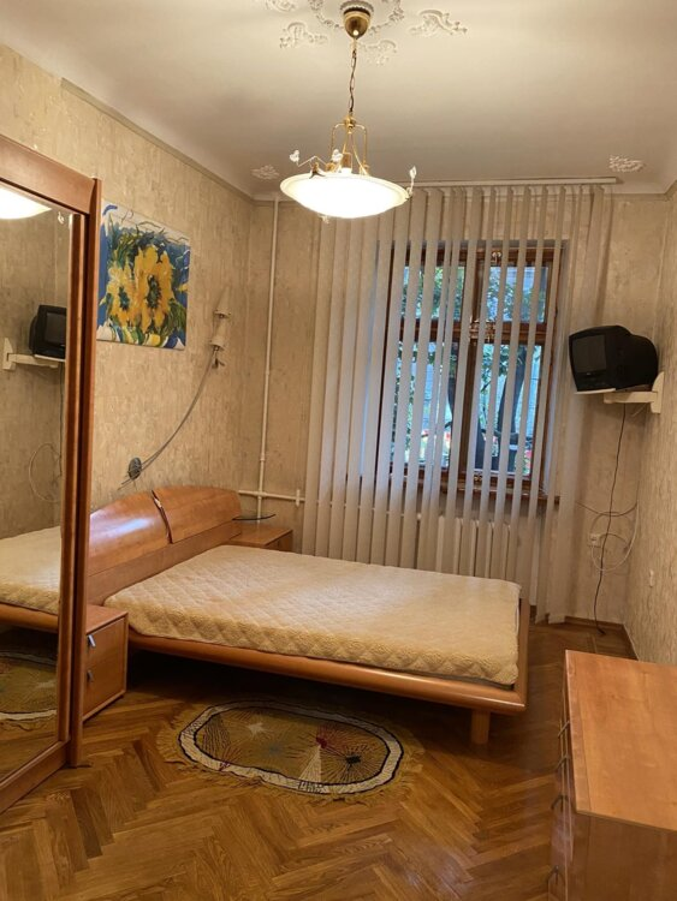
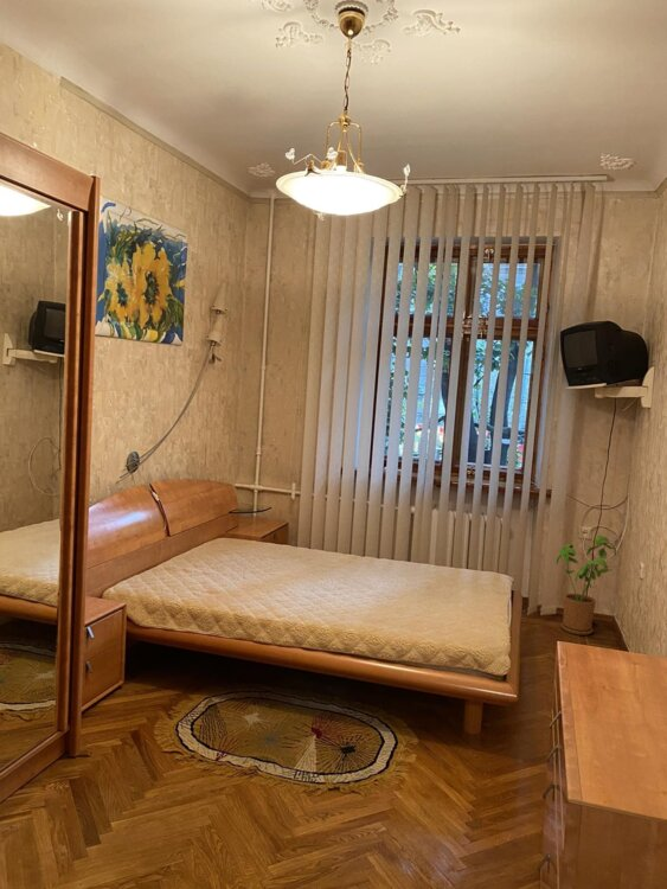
+ house plant [554,535,617,637]
